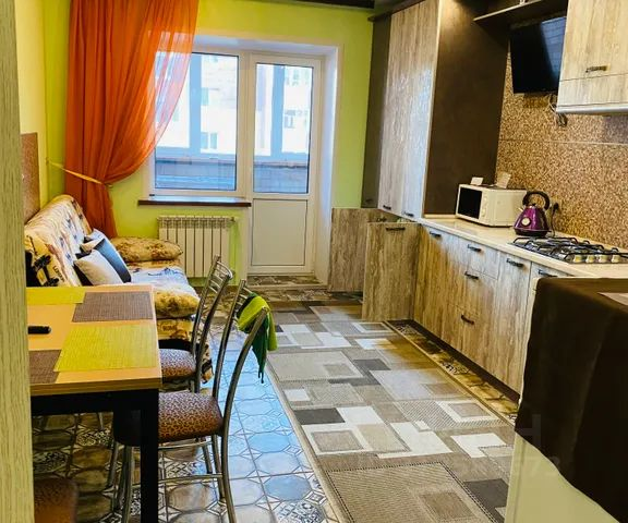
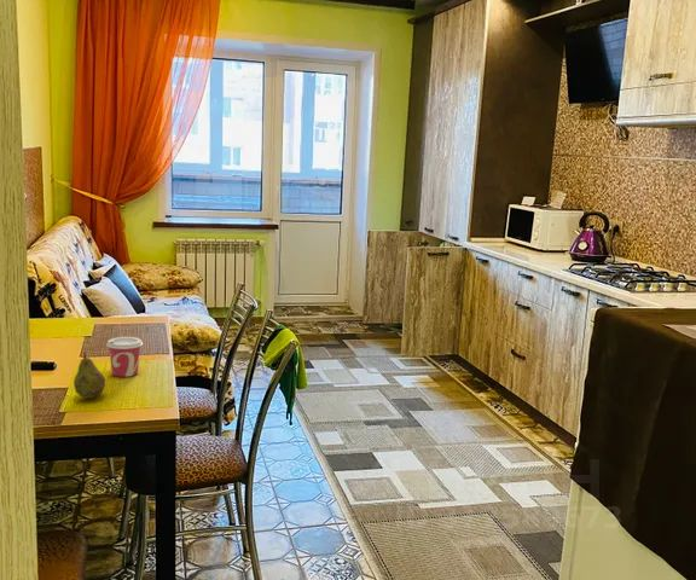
+ fruit [72,350,106,400]
+ cup [105,336,144,378]
